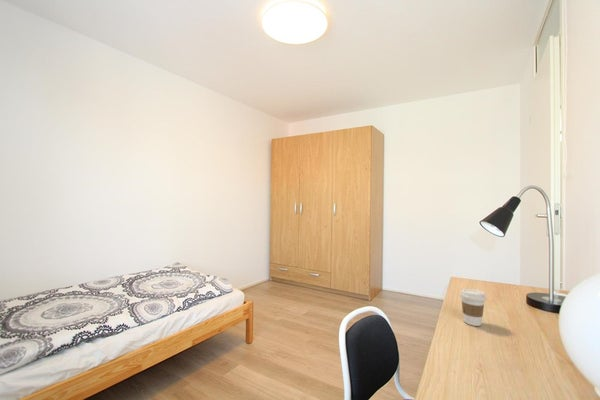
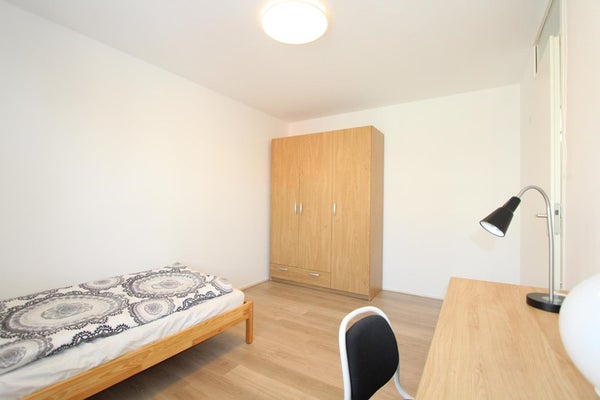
- coffee cup [458,288,487,327]
